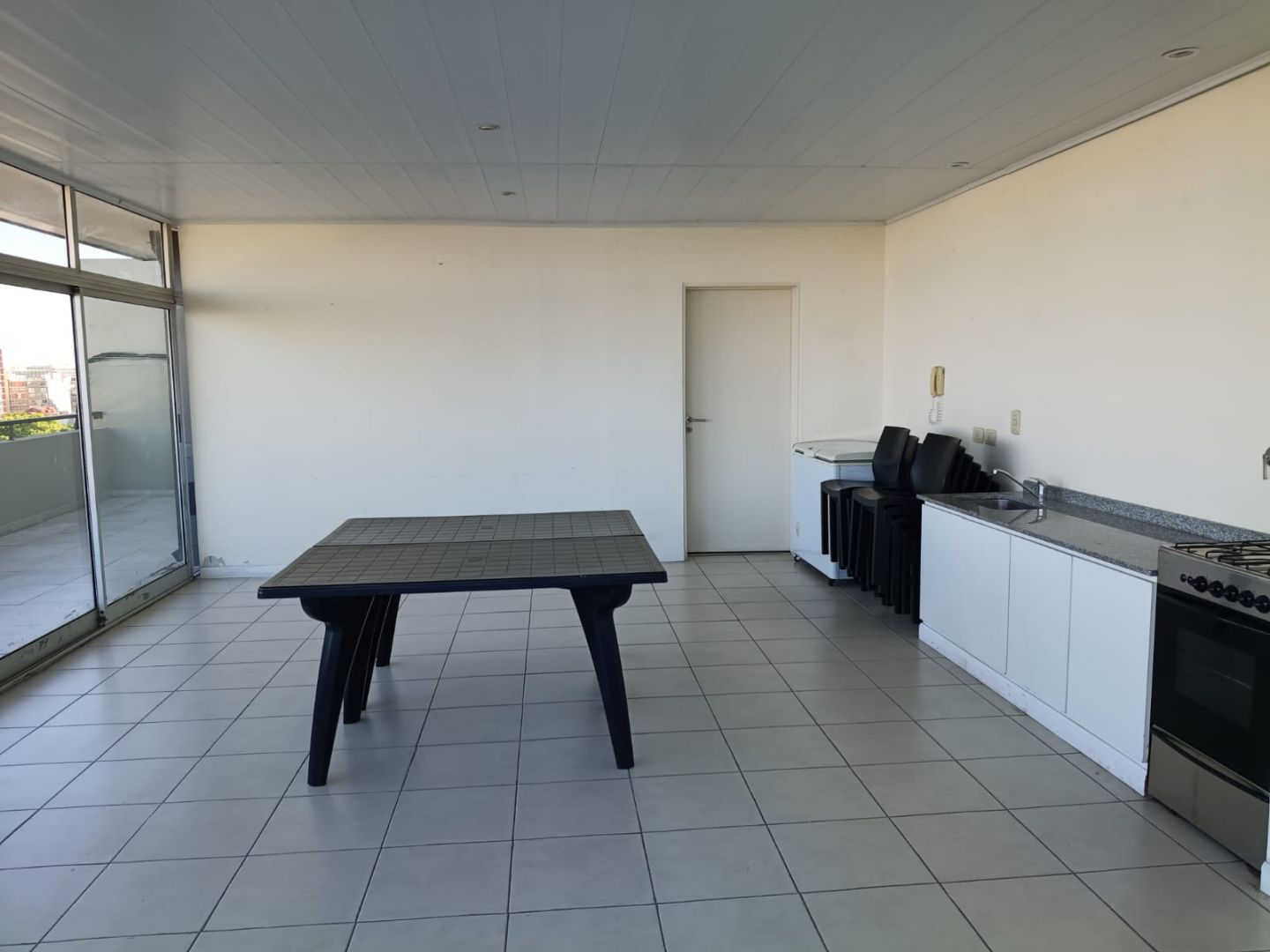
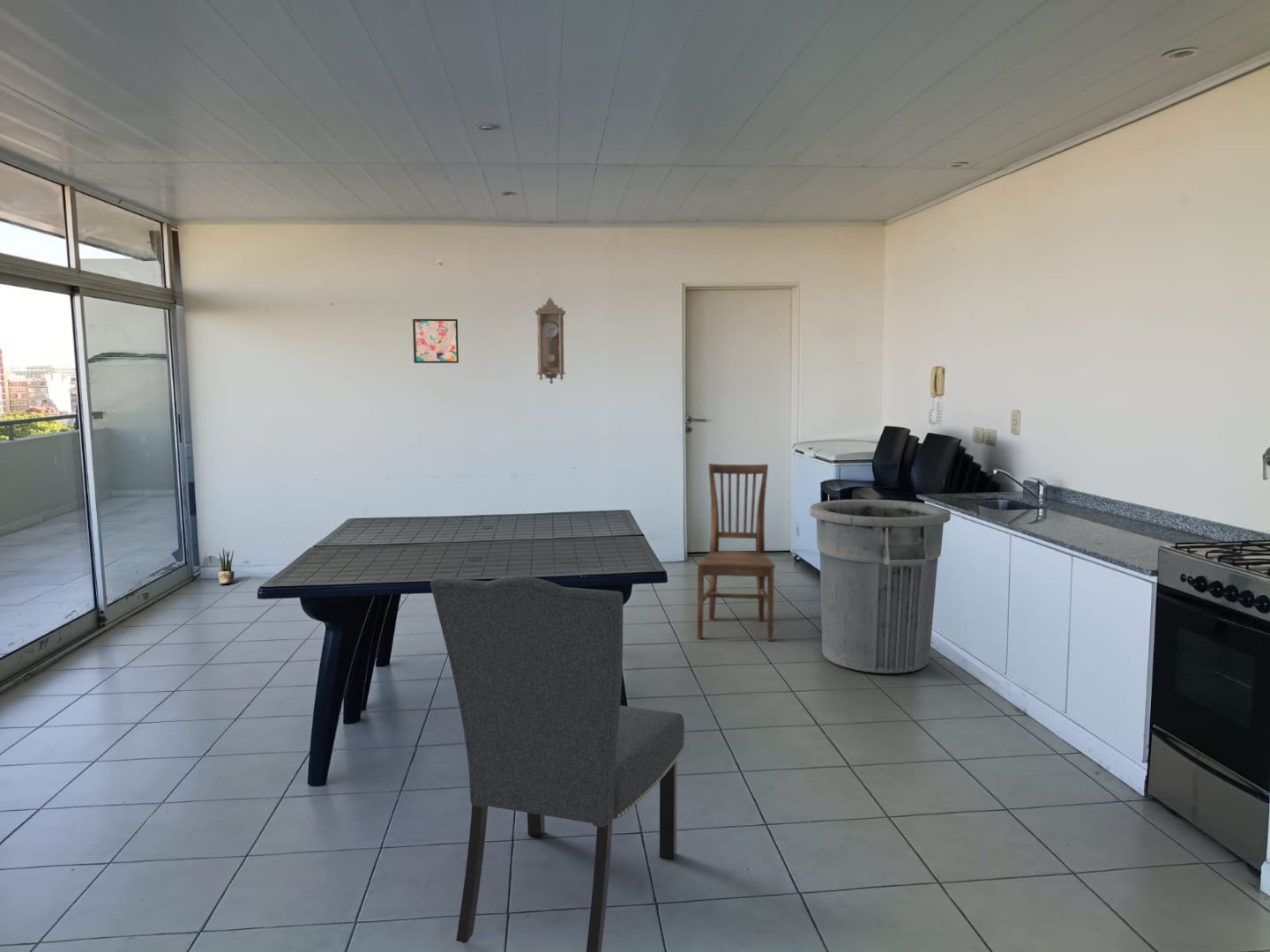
+ wall art [412,318,459,364]
+ chair [696,463,776,642]
+ pendulum clock [534,296,566,385]
+ trash can [810,498,952,674]
+ potted plant [217,547,235,584]
+ chair [430,576,685,952]
